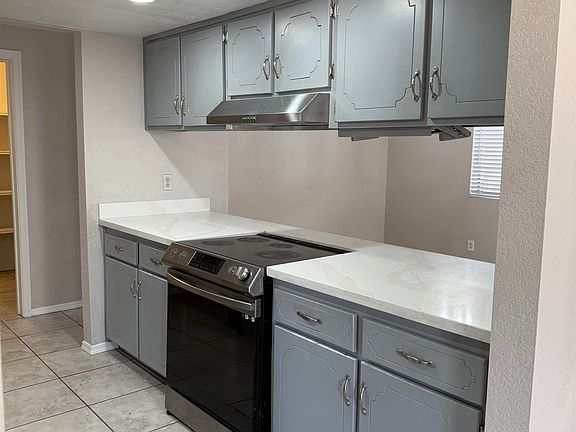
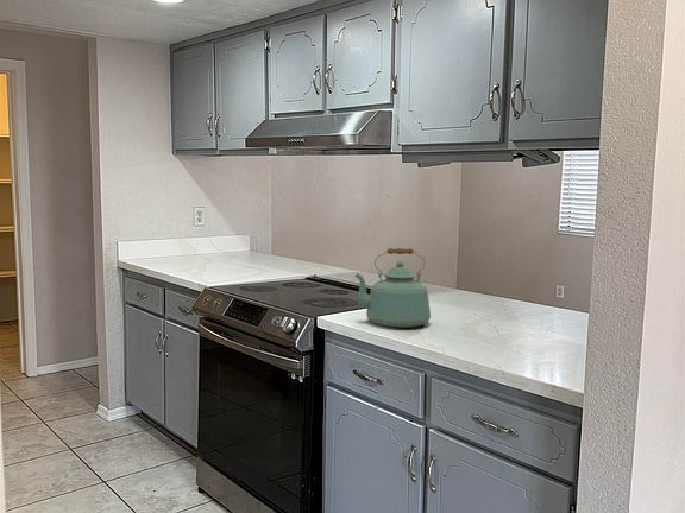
+ kettle [353,247,432,329]
